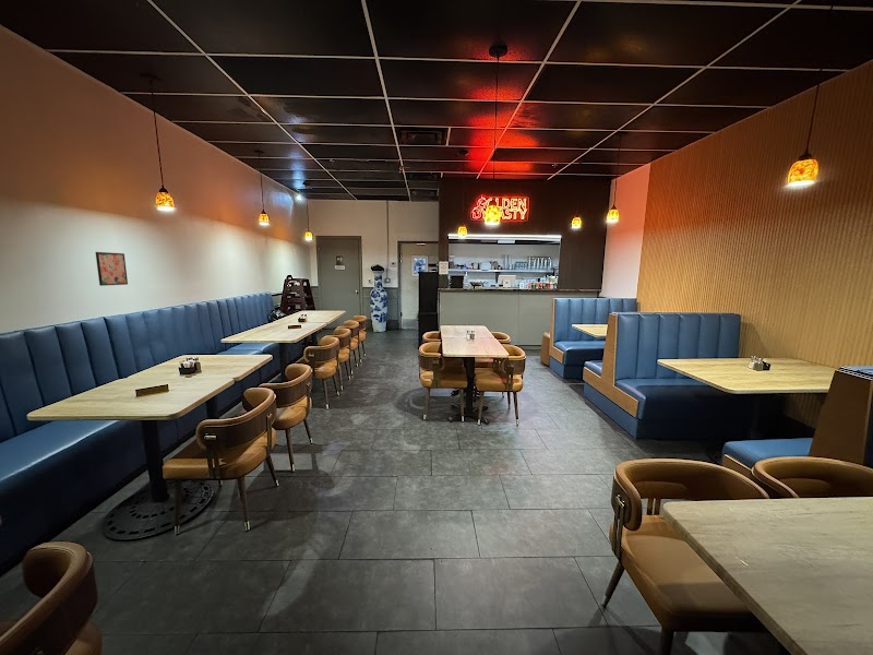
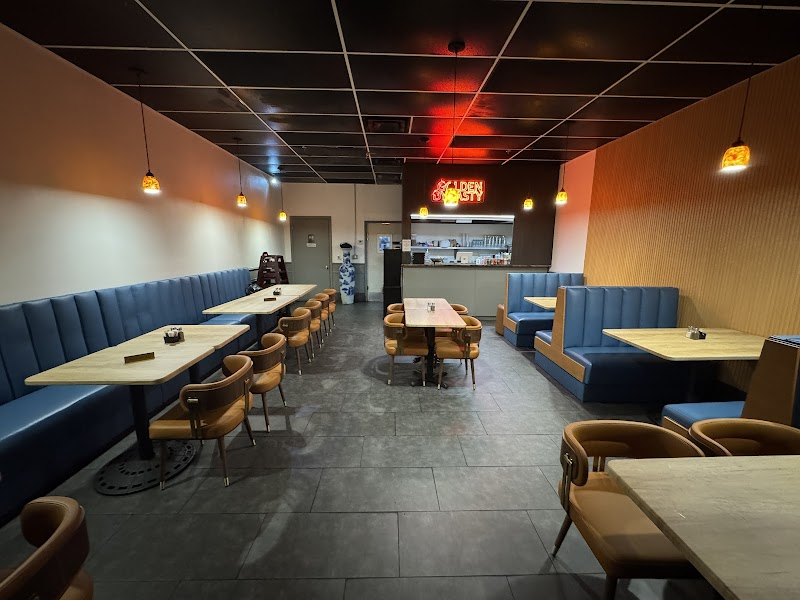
- wall art [95,251,129,287]
